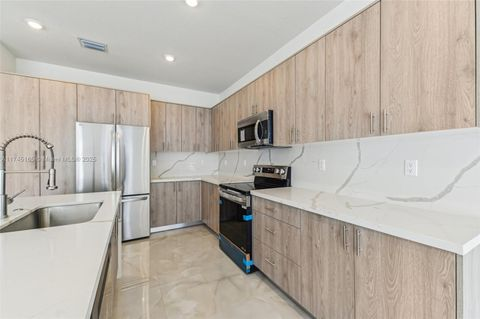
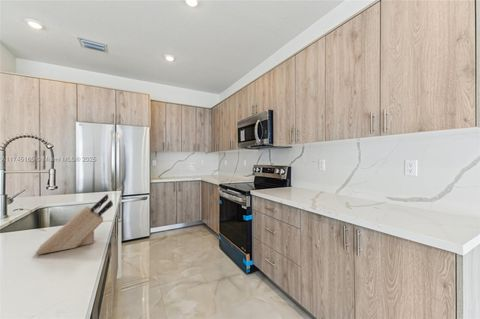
+ knife block [35,193,114,255]
